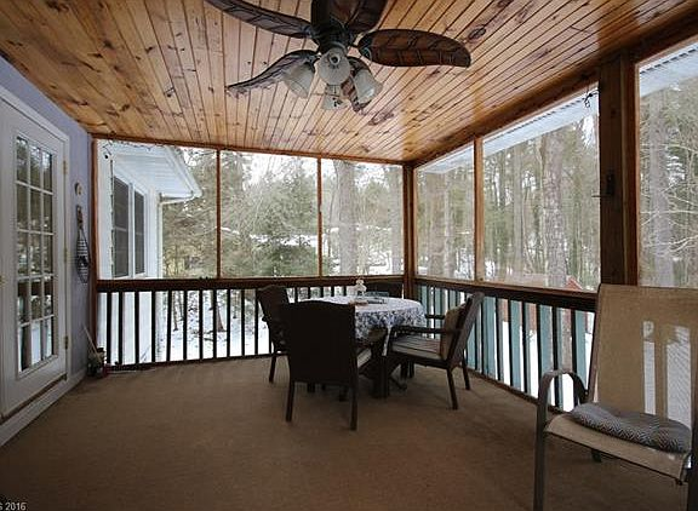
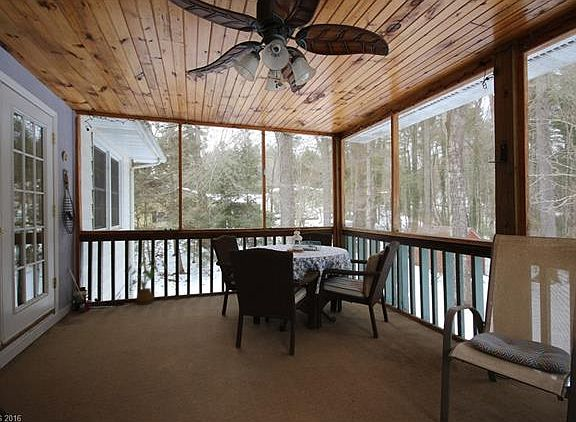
+ house plant [126,258,167,306]
